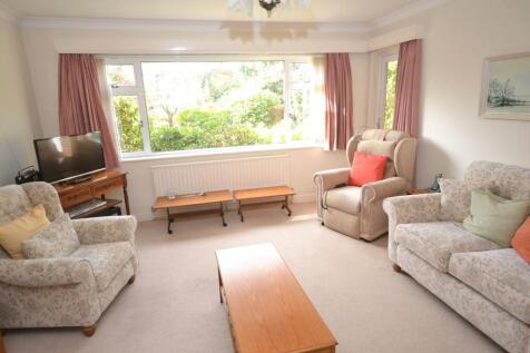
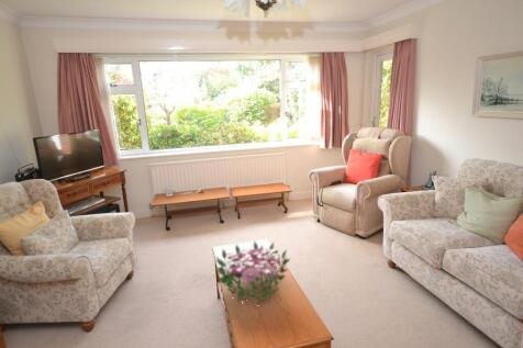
+ flower arrangement [214,240,291,306]
